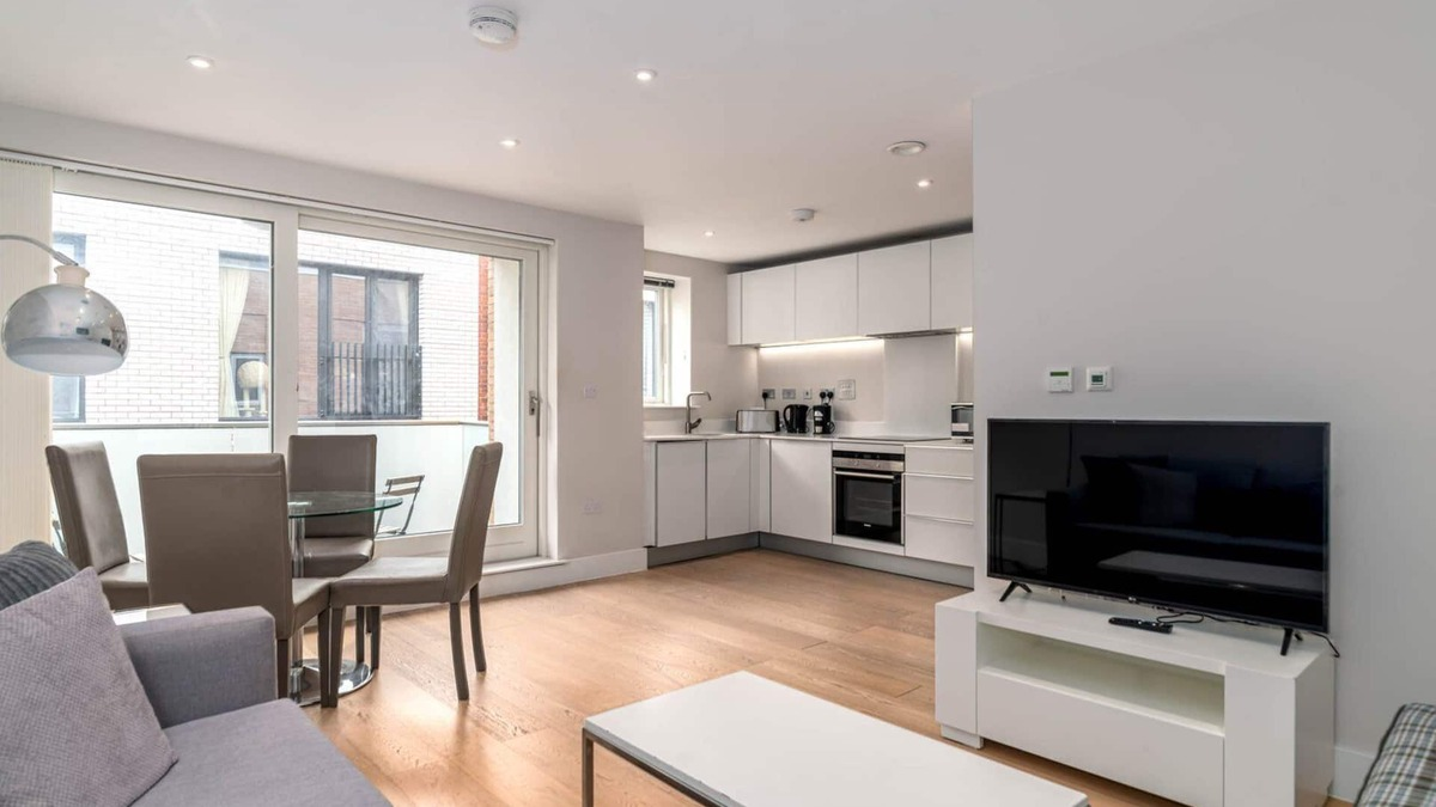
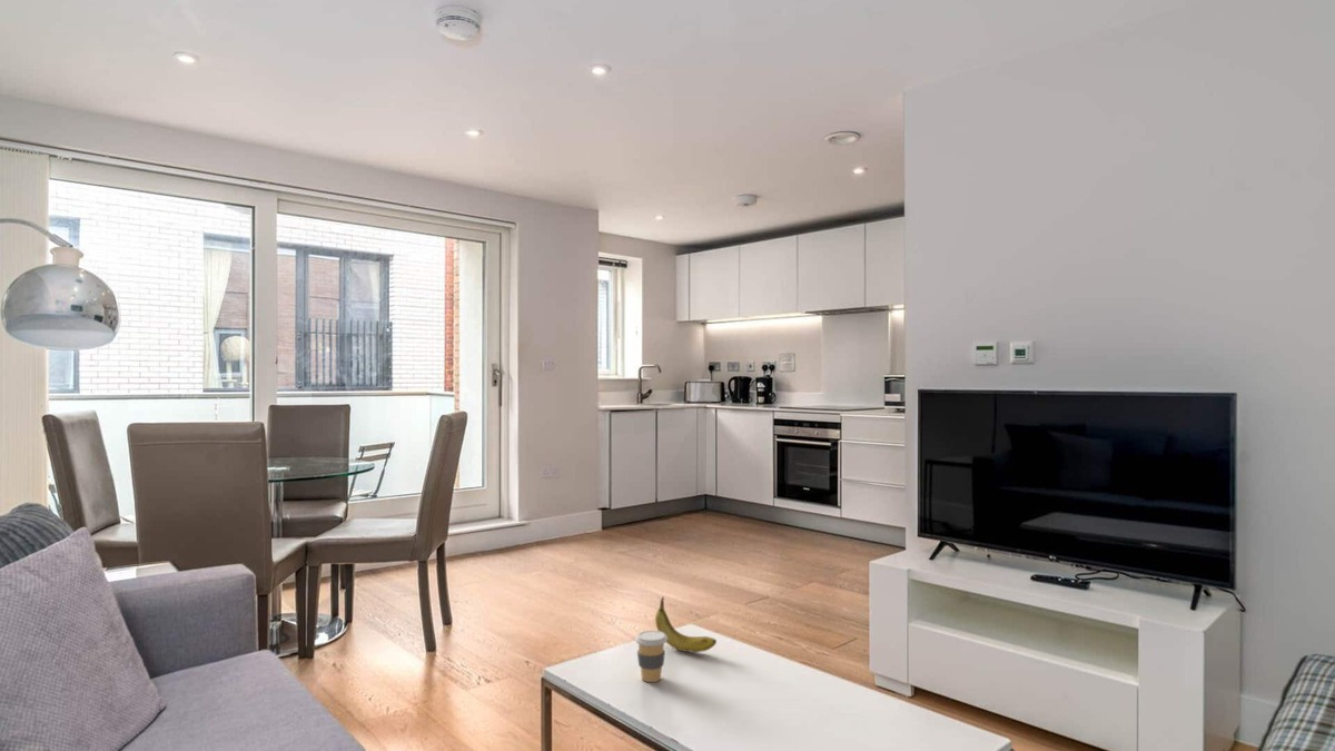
+ coffee cup [634,630,668,683]
+ fruit [654,595,718,653]
